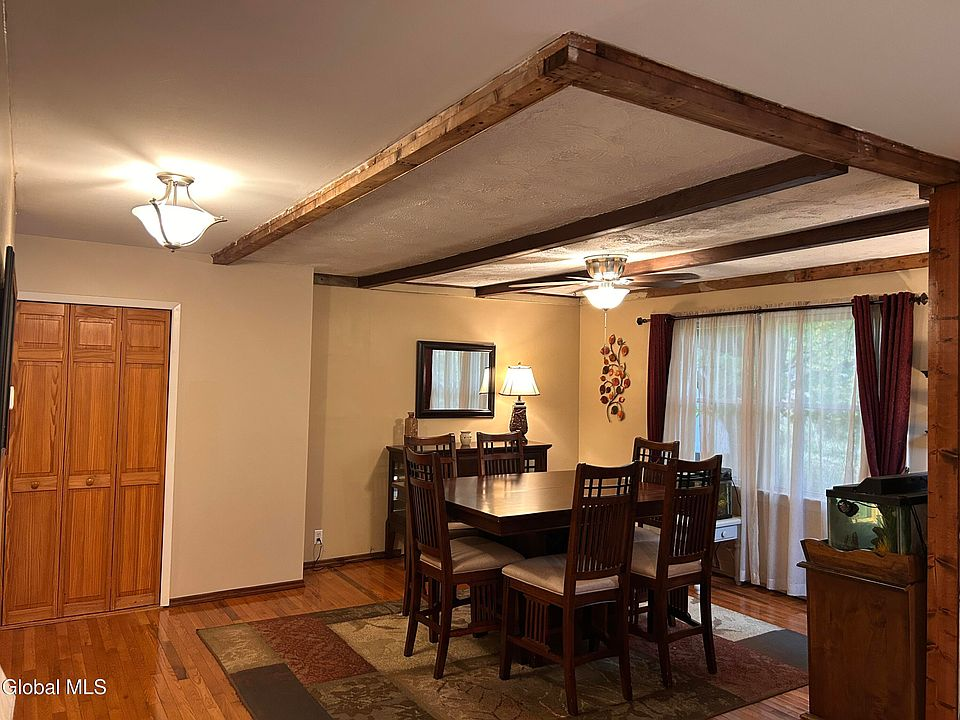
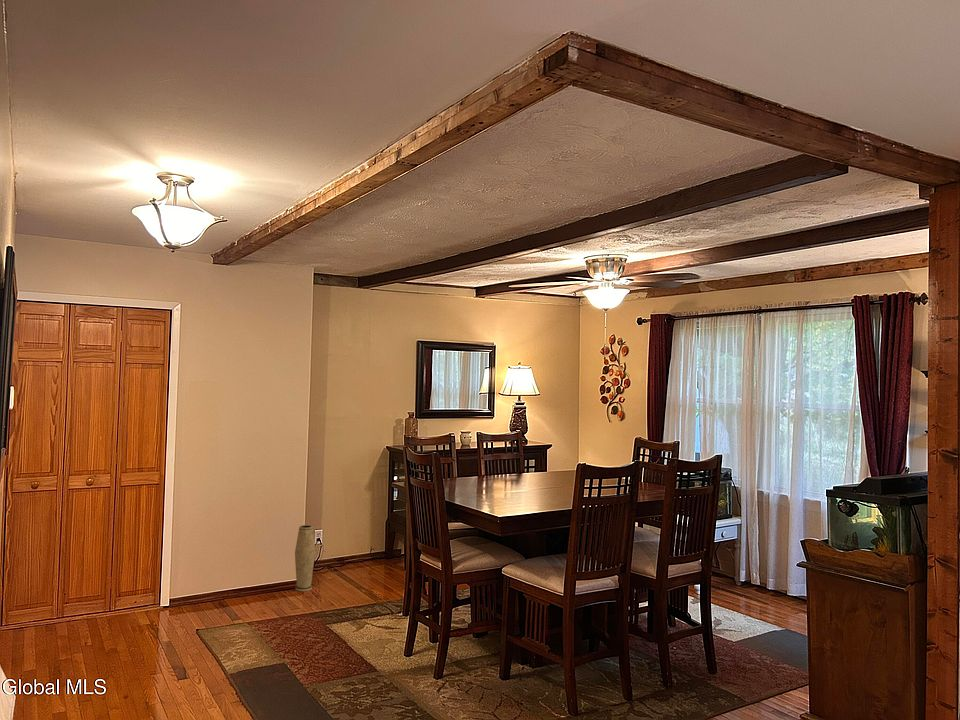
+ vase [294,524,316,592]
